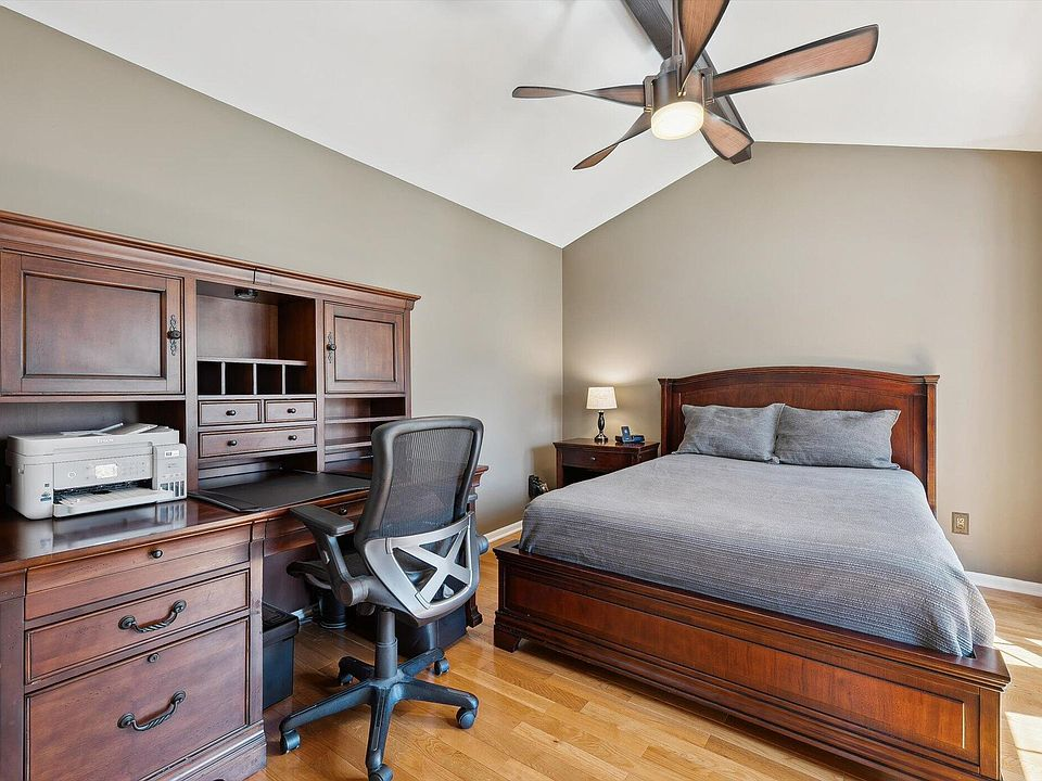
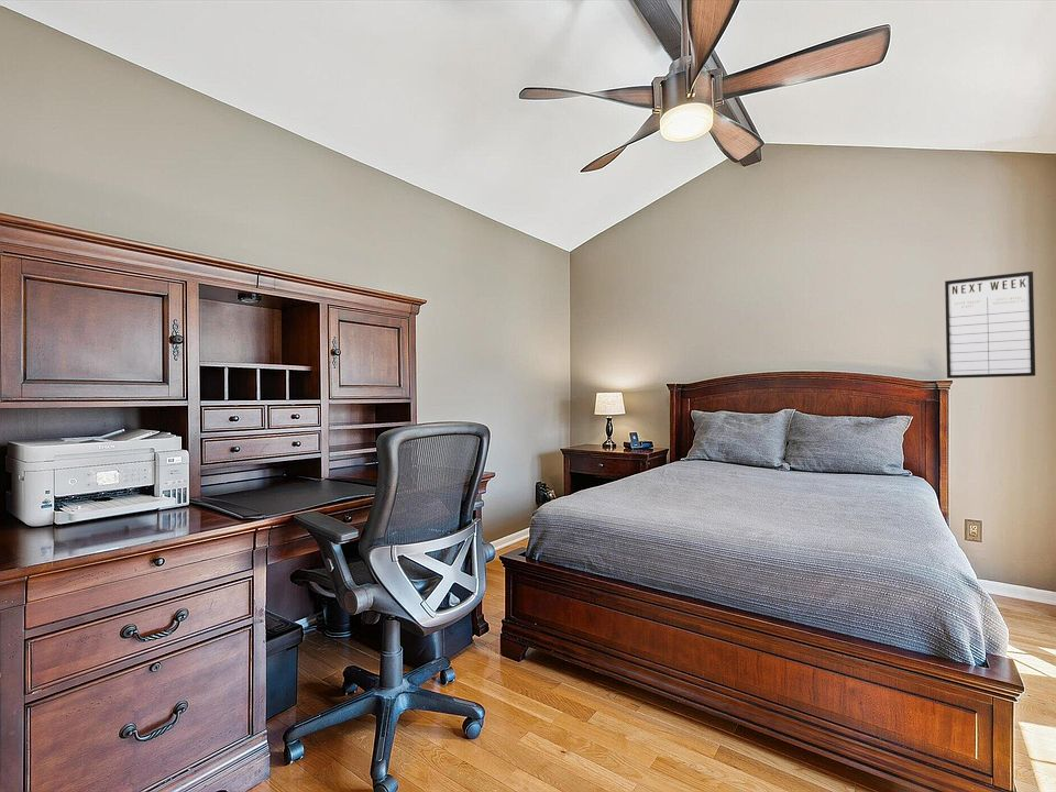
+ writing board [944,271,1036,380]
